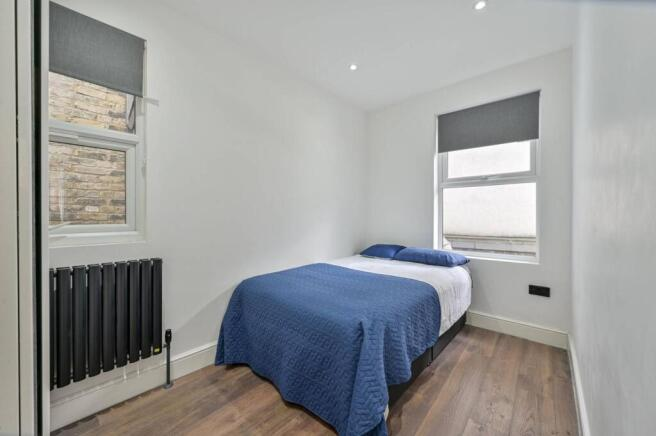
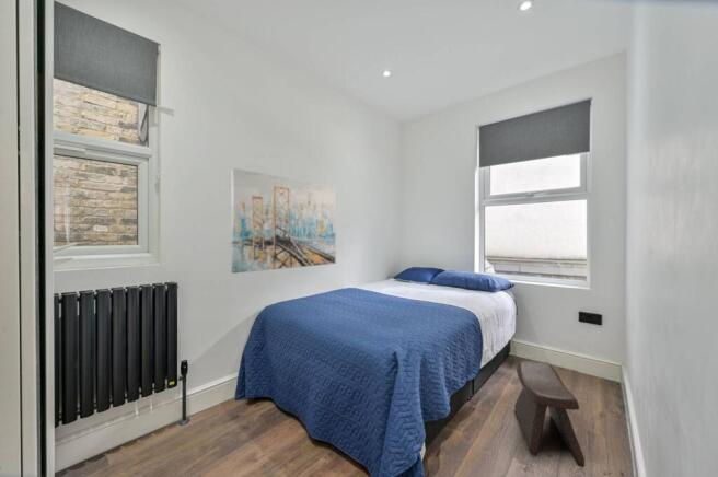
+ wall art [230,167,336,275]
+ stool [513,360,586,468]
